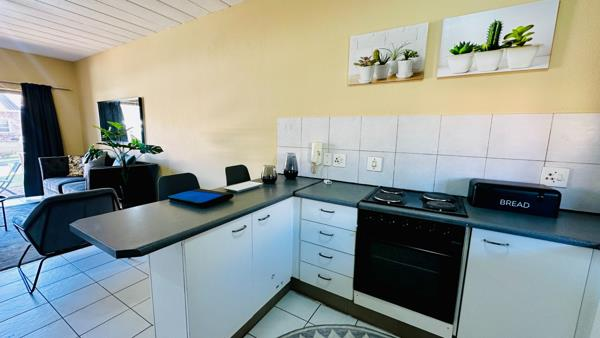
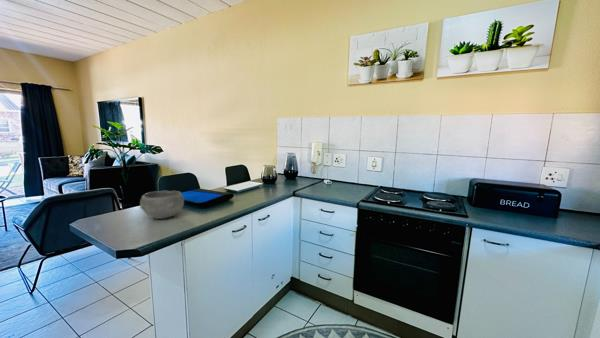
+ bowl [139,190,185,220]
